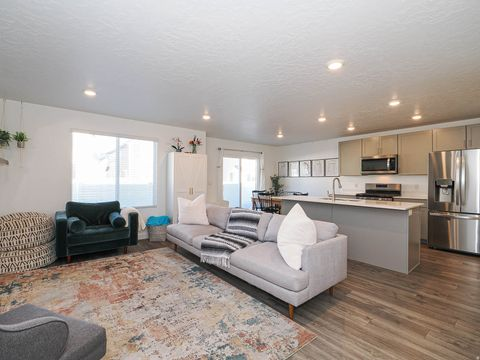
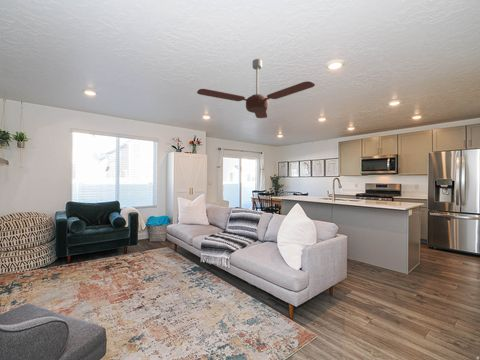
+ ceiling fan [196,58,316,119]
